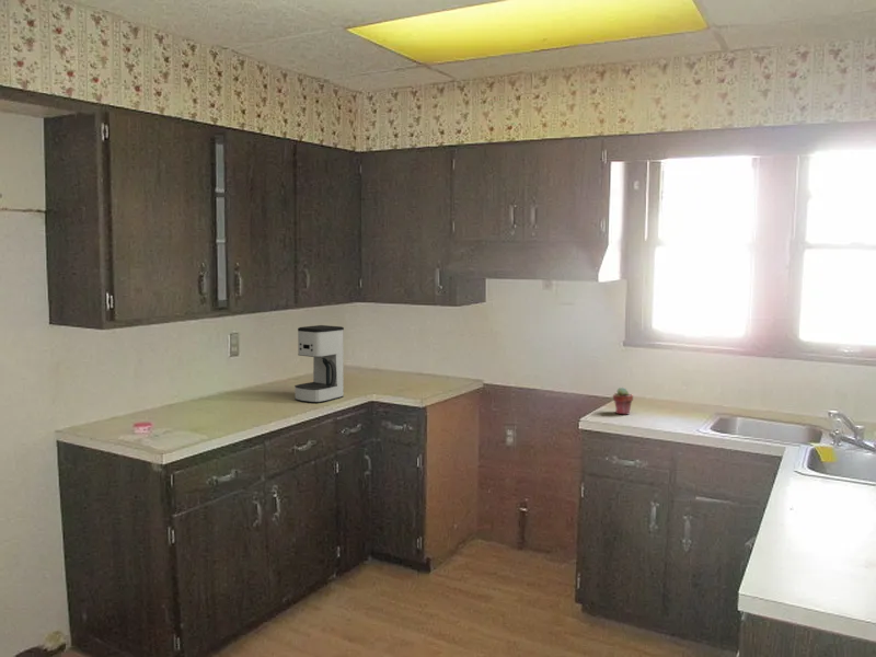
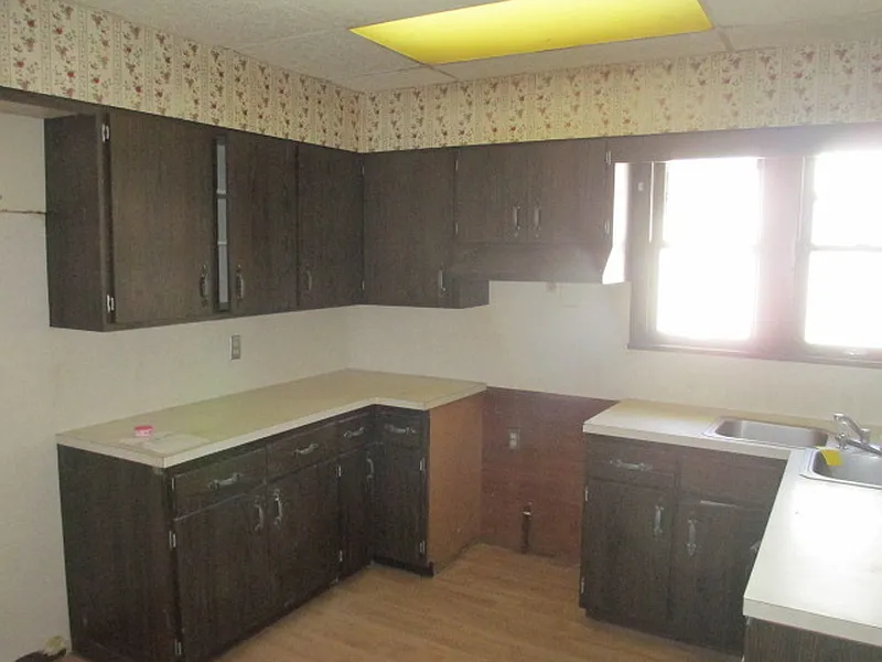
- coffee maker [293,324,345,404]
- potted succulent [612,387,634,415]
